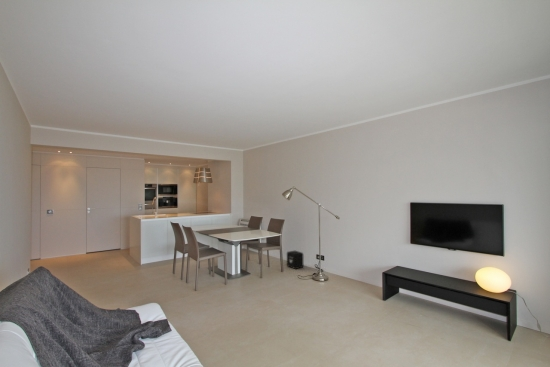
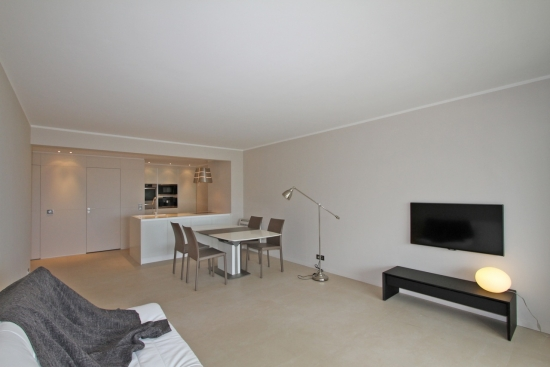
- air purifier [286,250,304,270]
